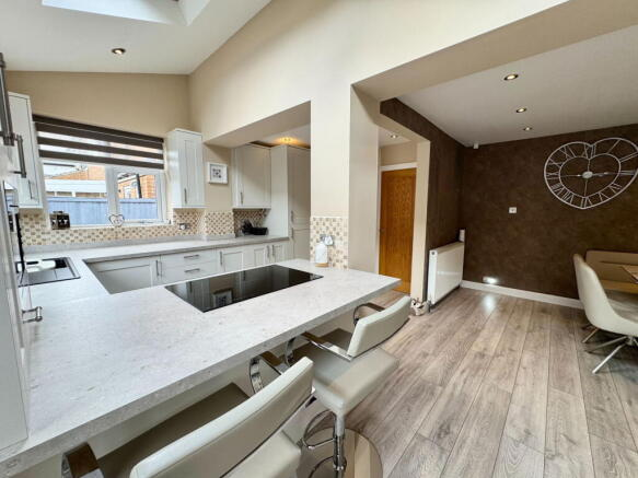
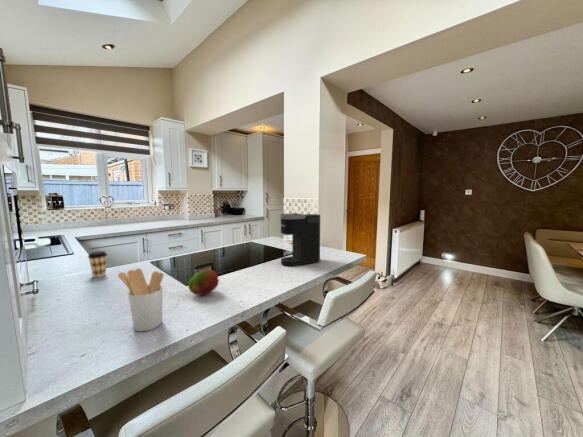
+ utensil holder [117,268,165,332]
+ fruit [187,269,220,296]
+ coffee cup [87,250,108,278]
+ coffee maker [278,212,321,267]
